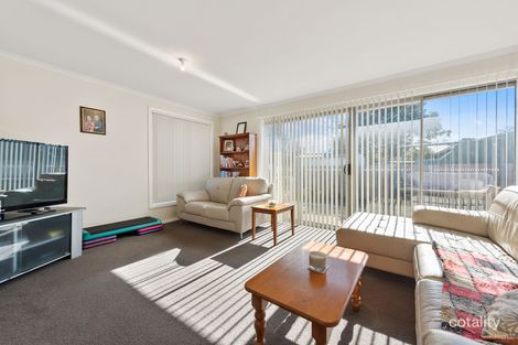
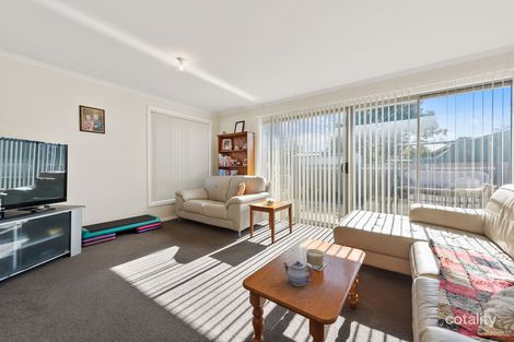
+ teapot [281,260,316,287]
